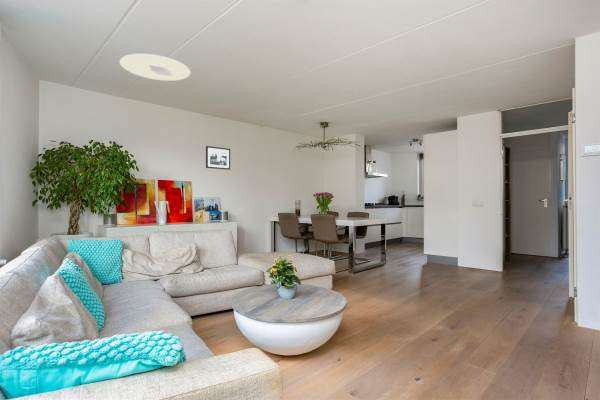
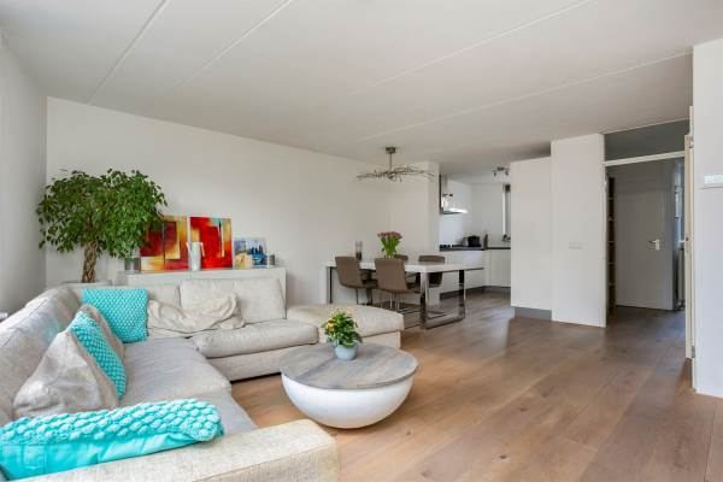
- picture frame [205,145,231,171]
- ceiling light [119,53,191,82]
